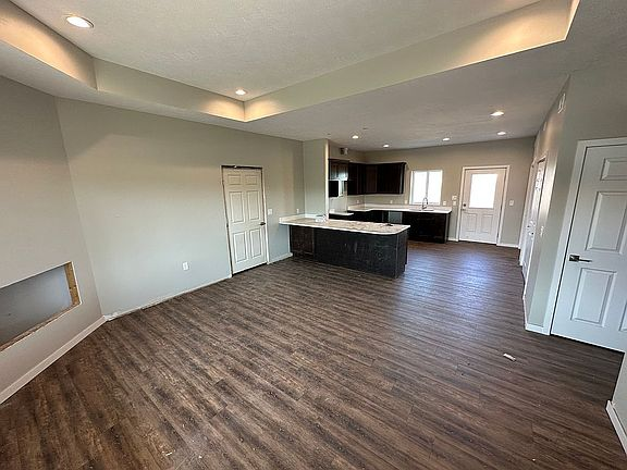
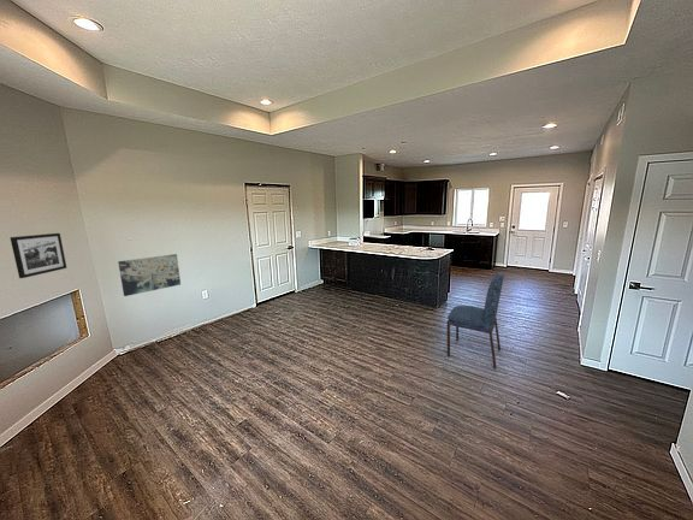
+ wall art [117,253,182,297]
+ dining chair [445,272,505,370]
+ picture frame [8,232,67,279]
